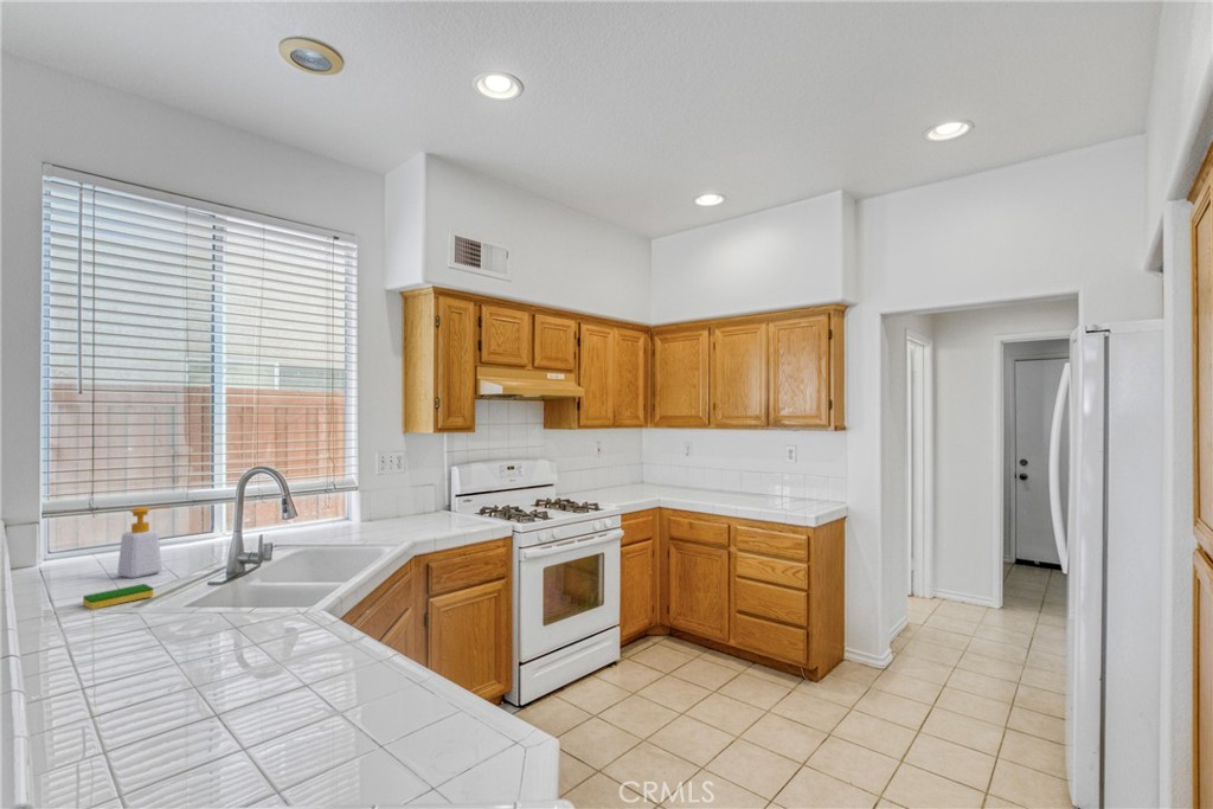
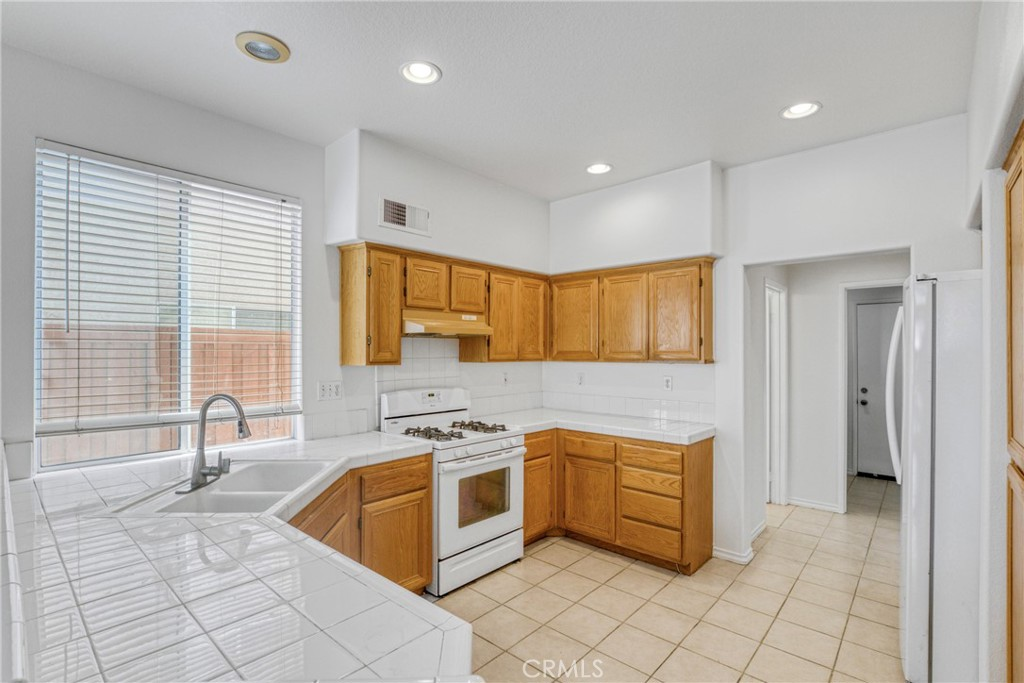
- dish sponge [82,583,154,610]
- soap bottle [116,506,172,579]
